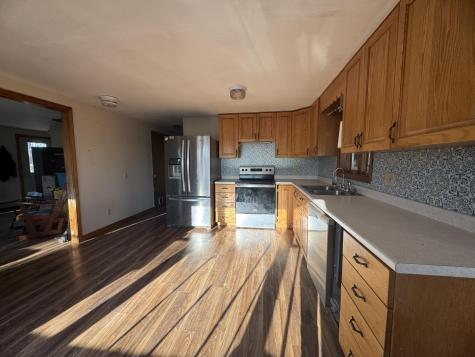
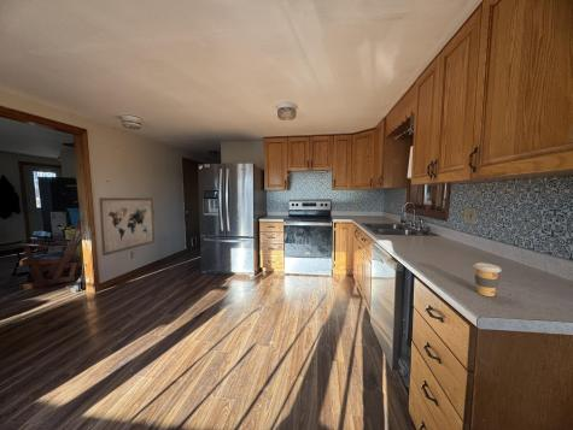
+ wall art [98,196,156,257]
+ coffee cup [472,261,503,298]
